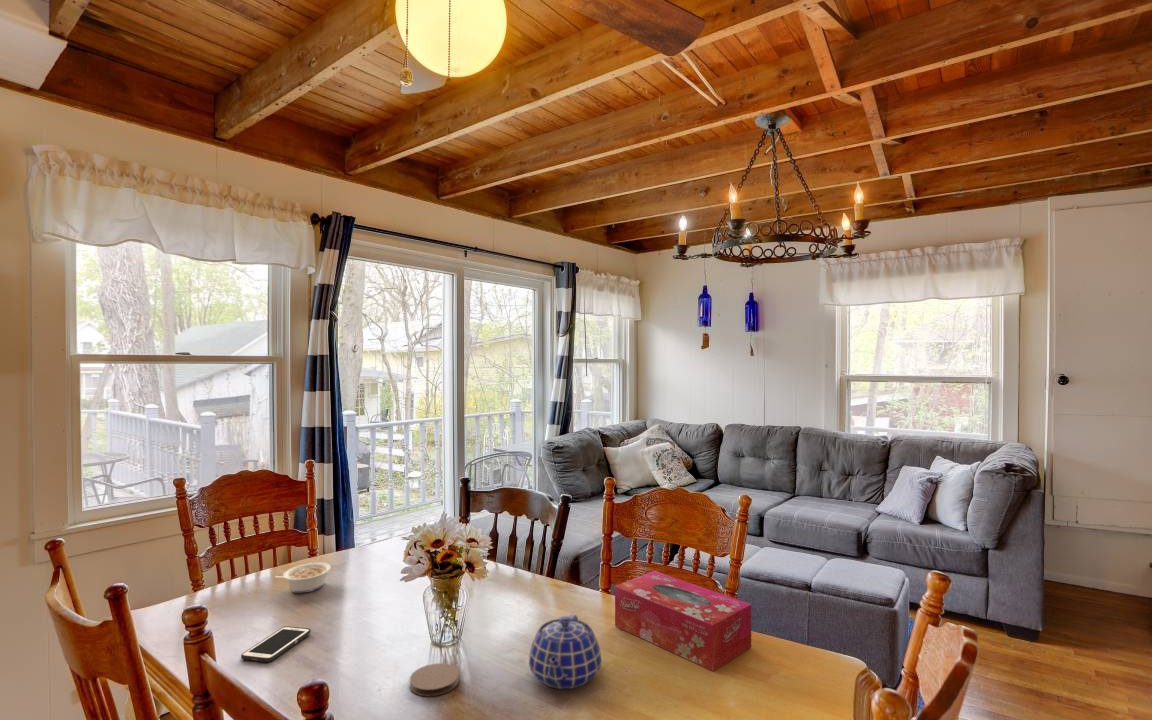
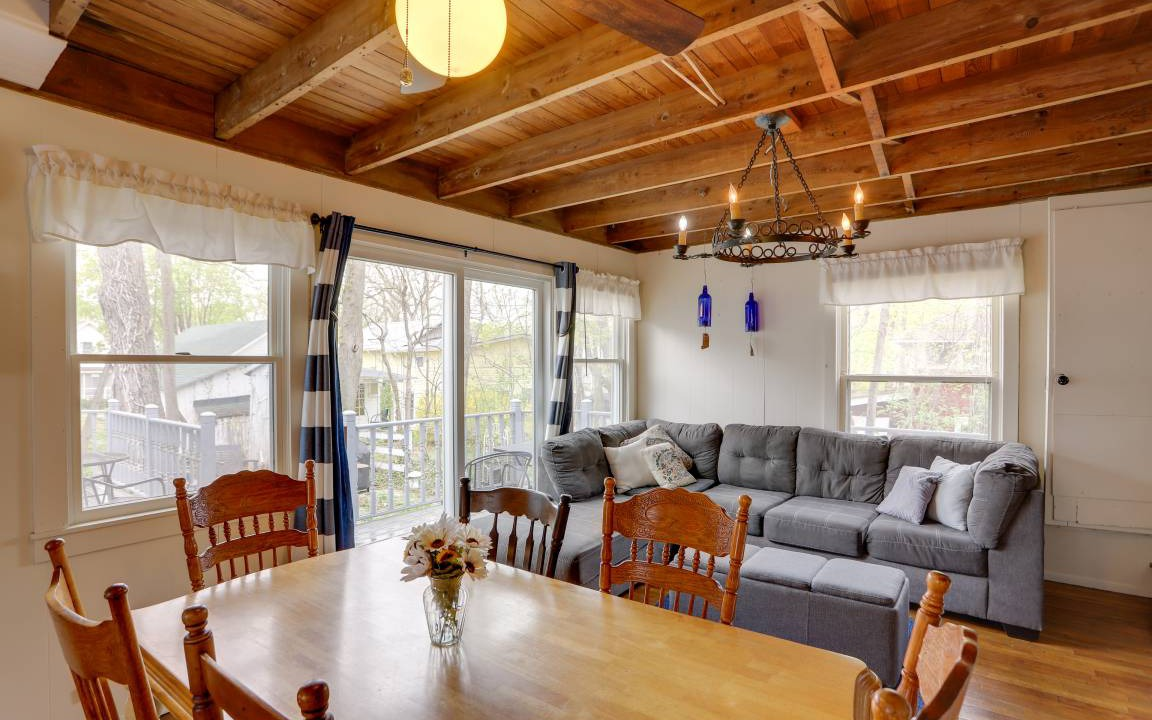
- tissue box [614,570,752,672]
- cell phone [240,625,312,663]
- teapot [528,614,603,690]
- legume [273,561,332,594]
- coaster [409,662,460,697]
